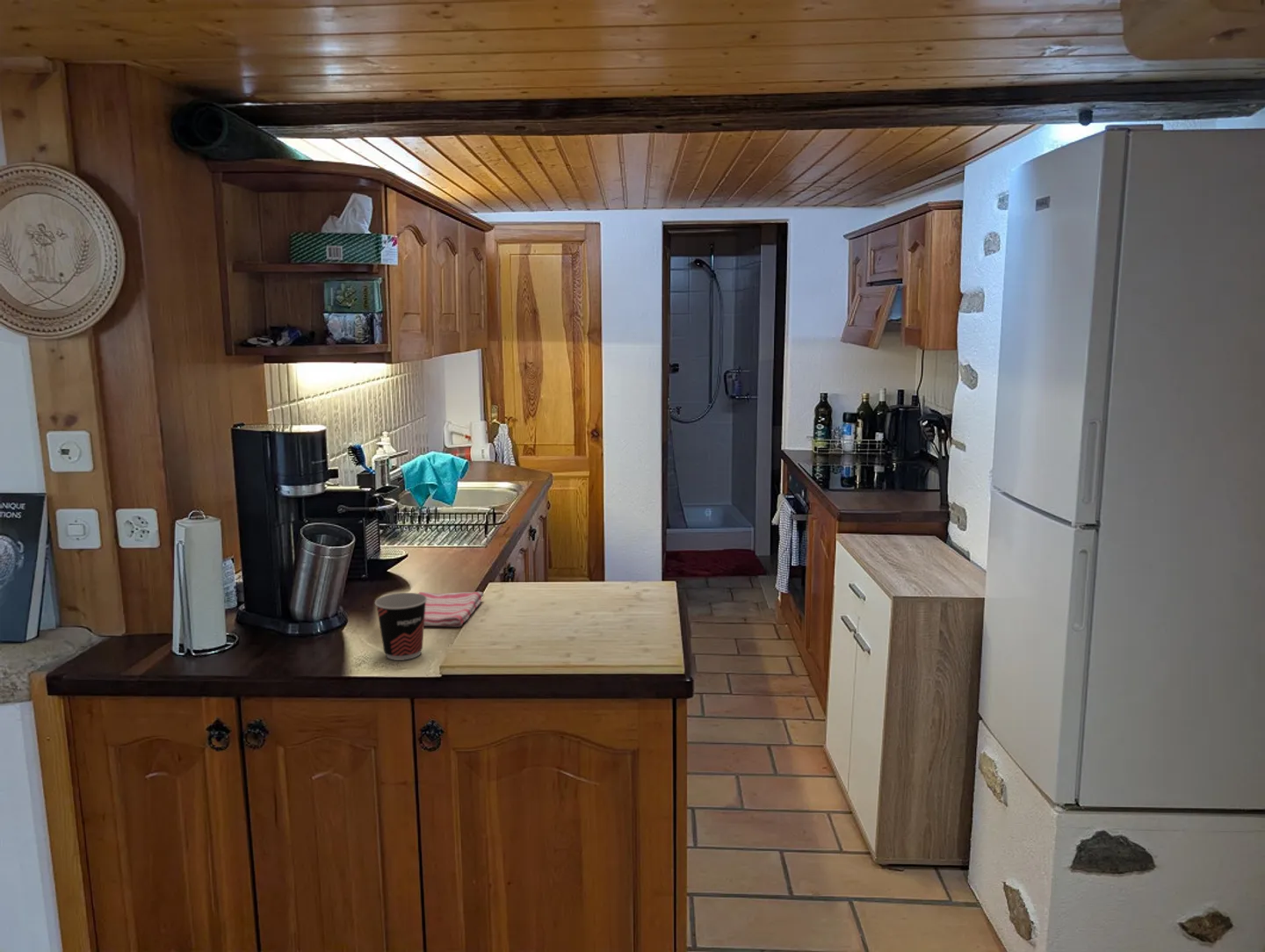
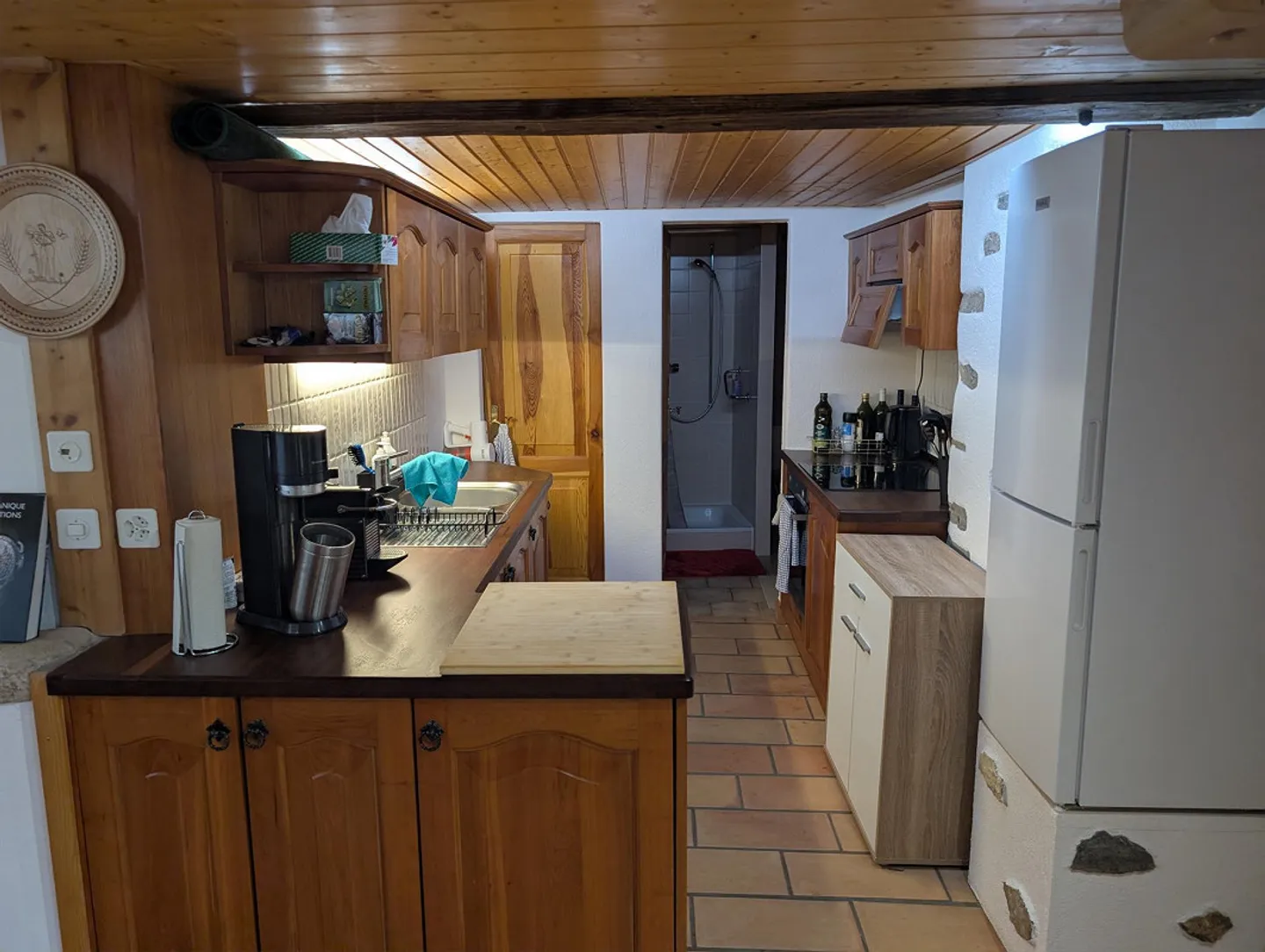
- cup [374,592,427,661]
- dish towel [417,591,485,628]
